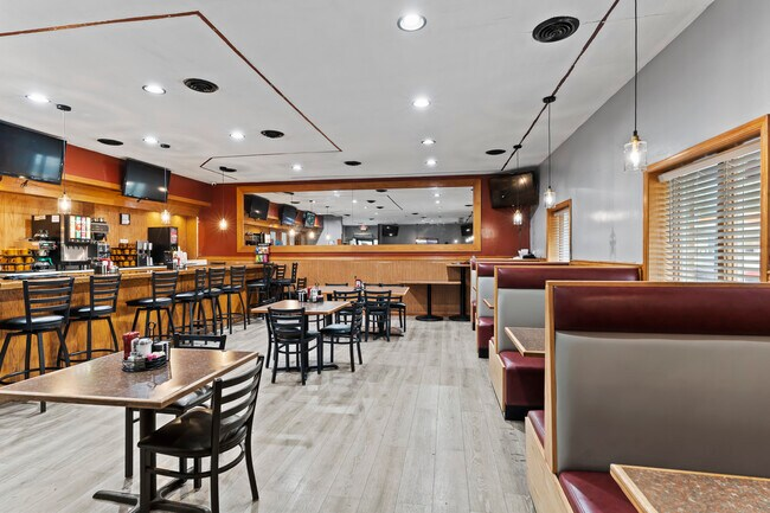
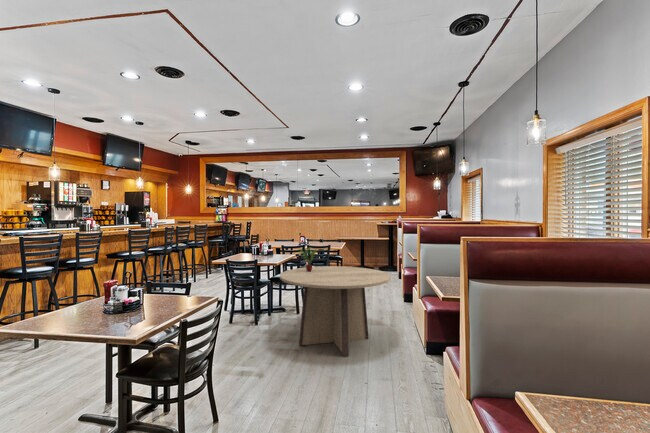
+ dining table [279,265,392,357]
+ potted plant [297,246,322,272]
